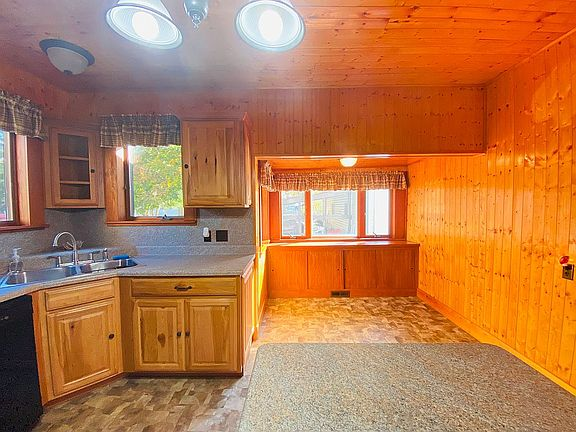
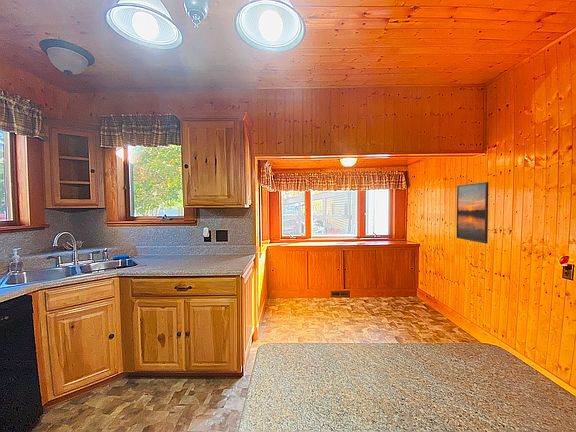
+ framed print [455,181,489,245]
